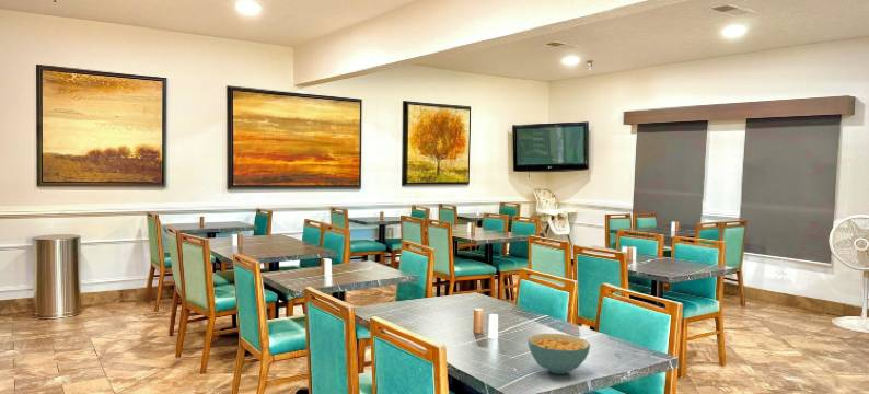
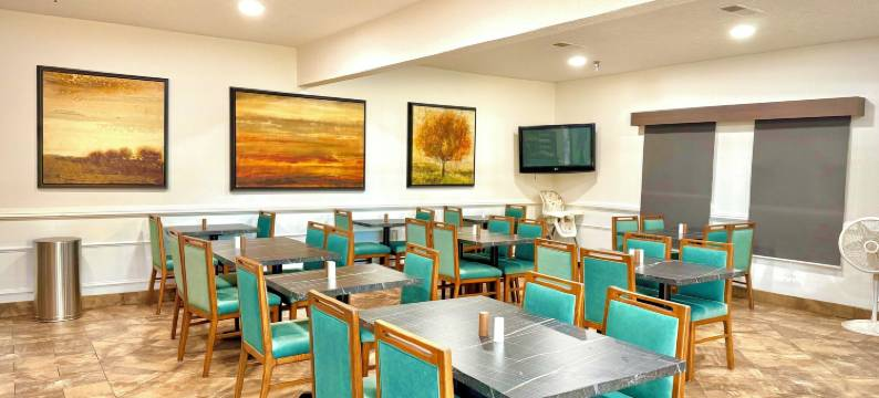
- cereal bowl [526,333,591,375]
